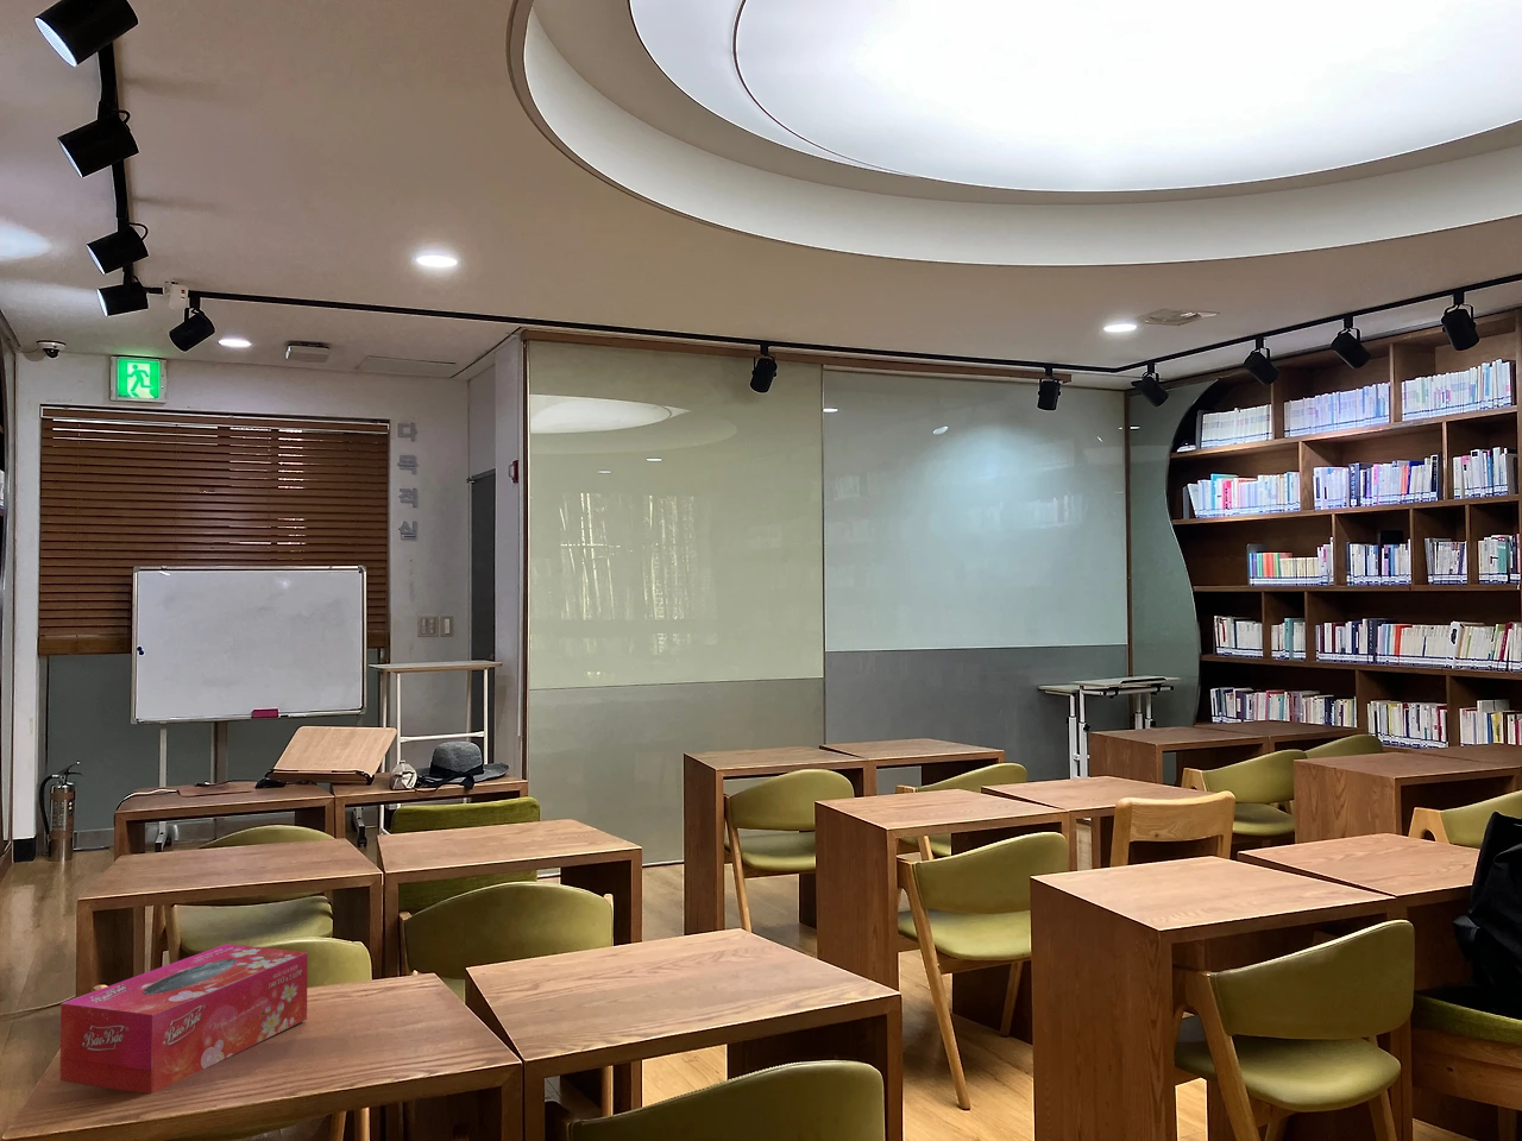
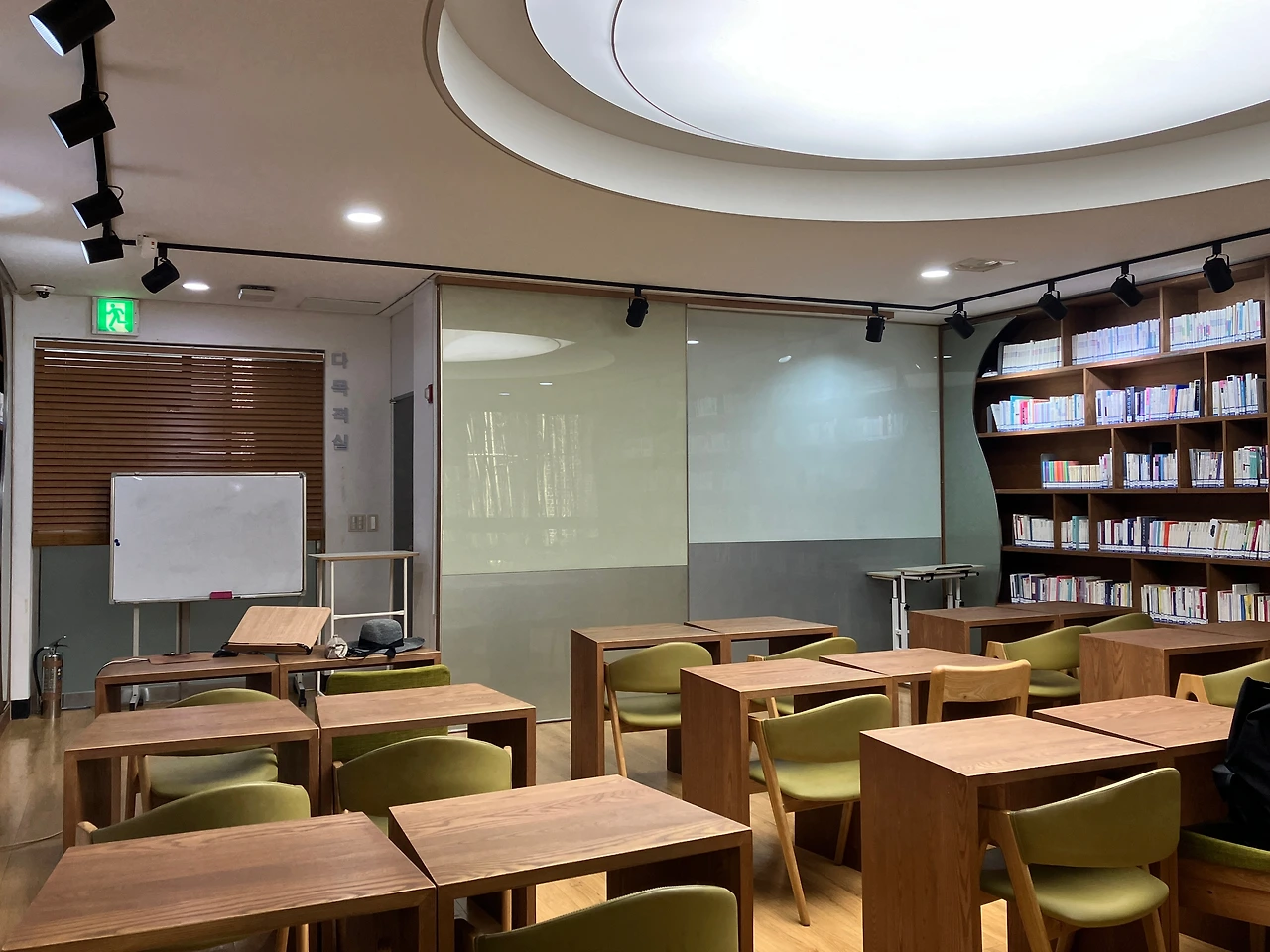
- tissue box [59,942,309,1094]
